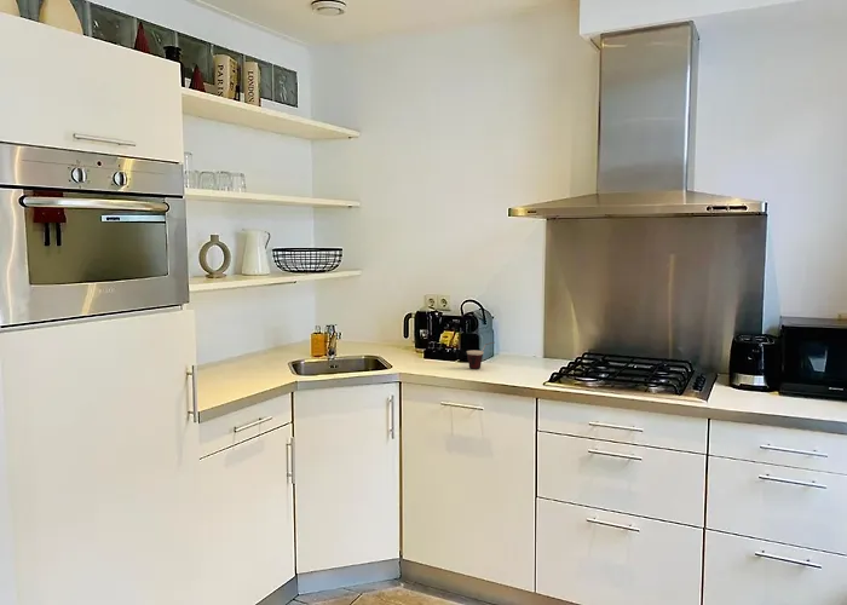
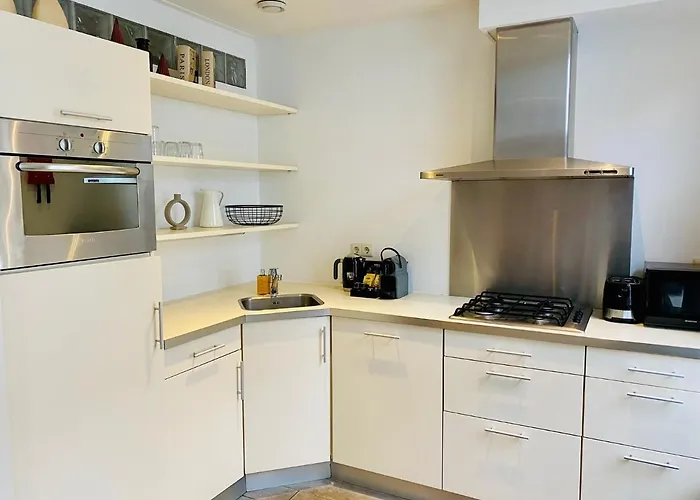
- cup [466,341,495,370]
